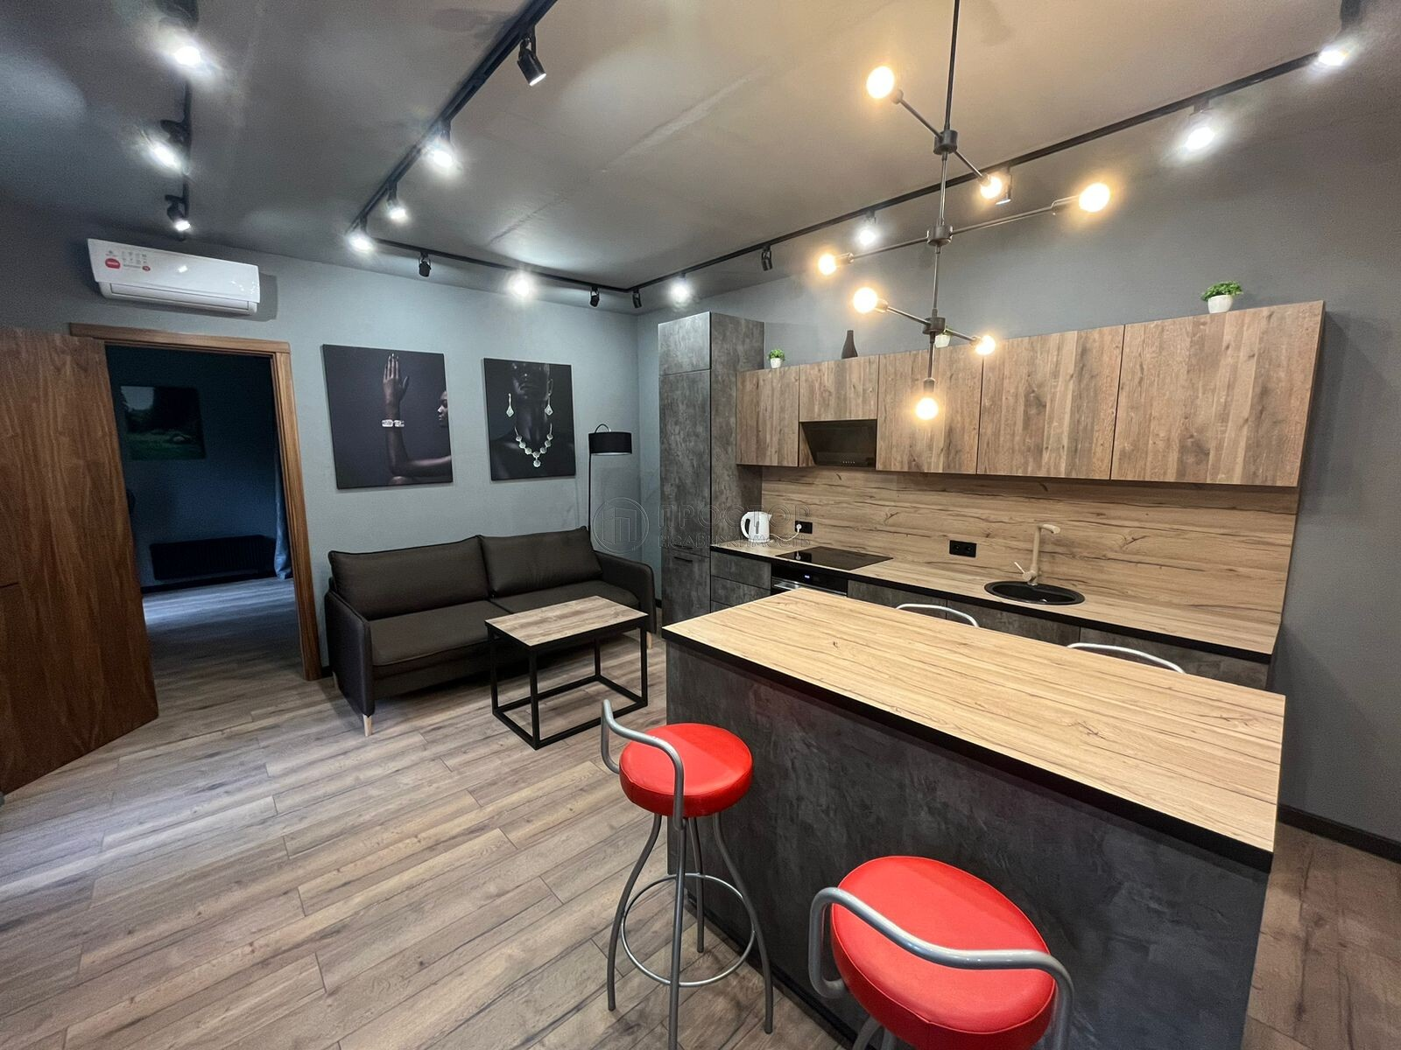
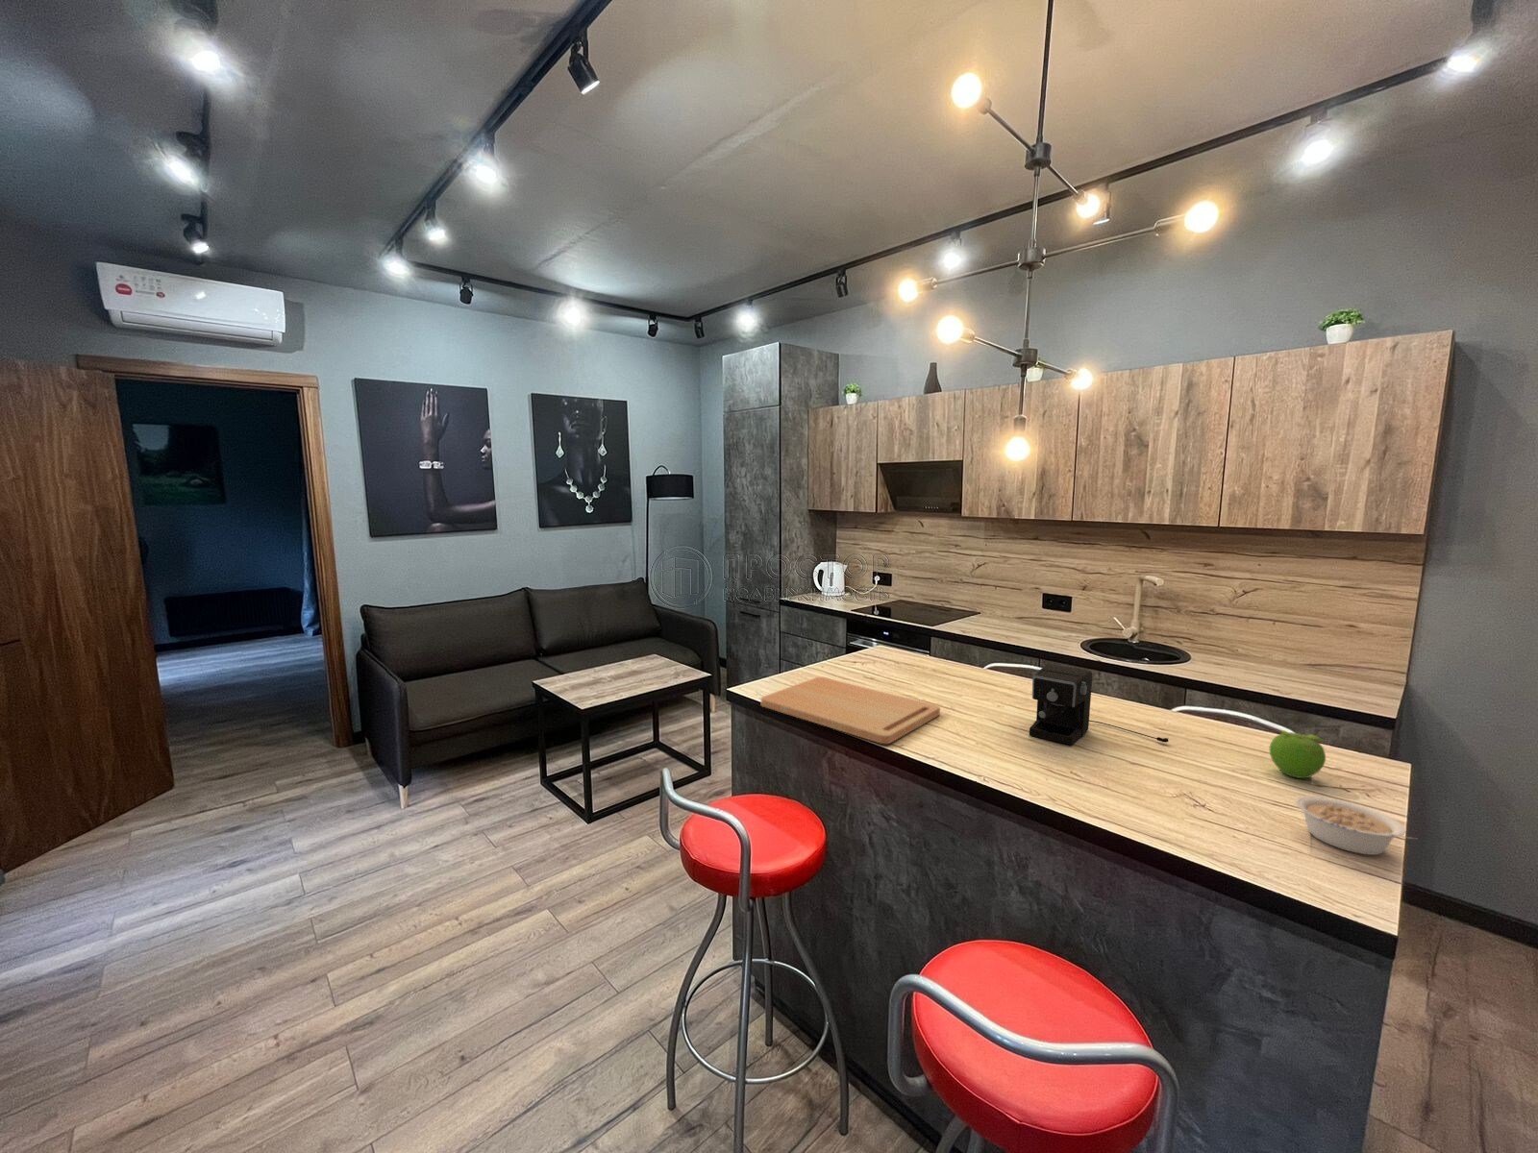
+ cutting board [761,677,941,745]
+ fruit [1269,729,1326,779]
+ legume [1295,796,1417,856]
+ coffee maker [1028,662,1169,746]
